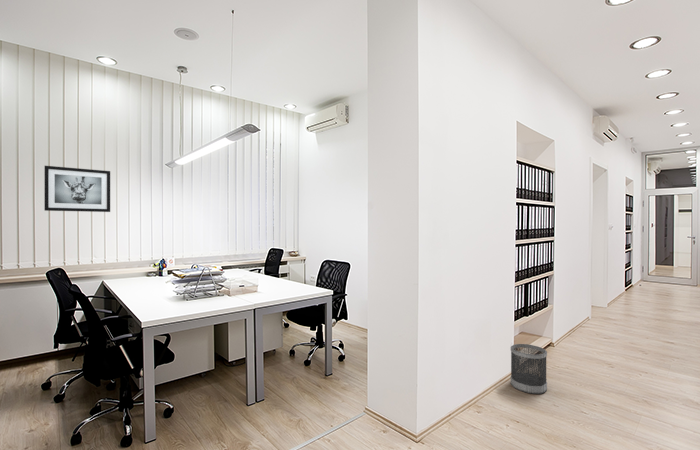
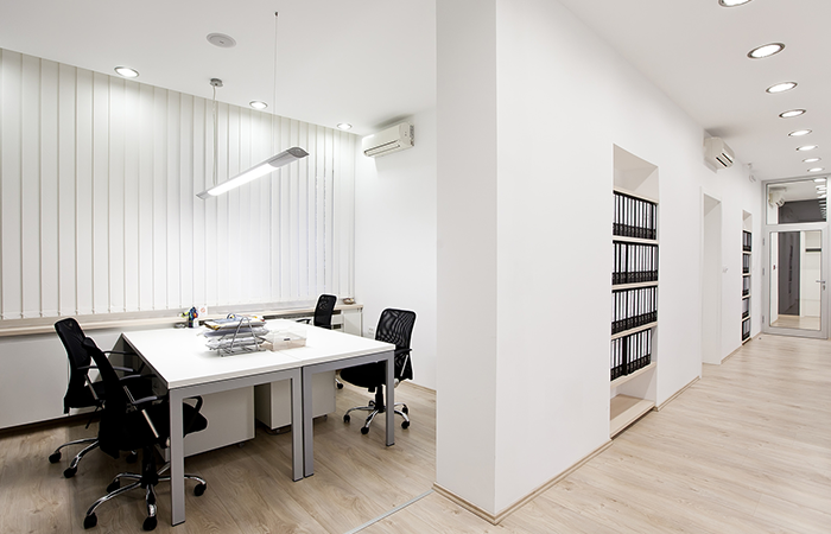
- wastebasket [510,343,548,395]
- wall art [44,165,111,213]
